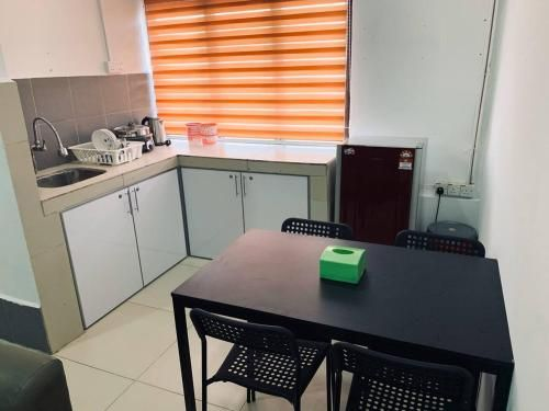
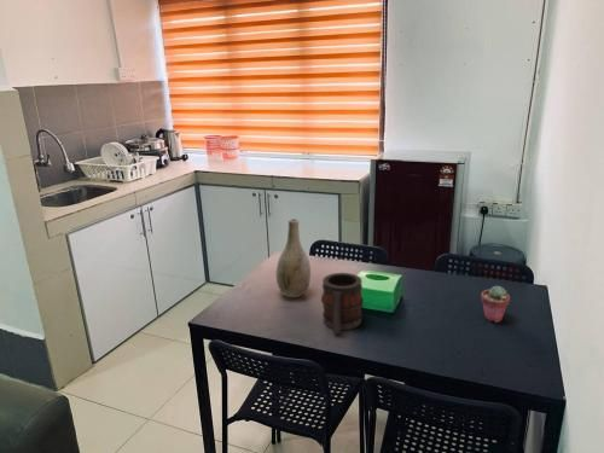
+ vase [275,217,312,298]
+ potted succulent [480,285,511,324]
+ mug [320,272,365,335]
